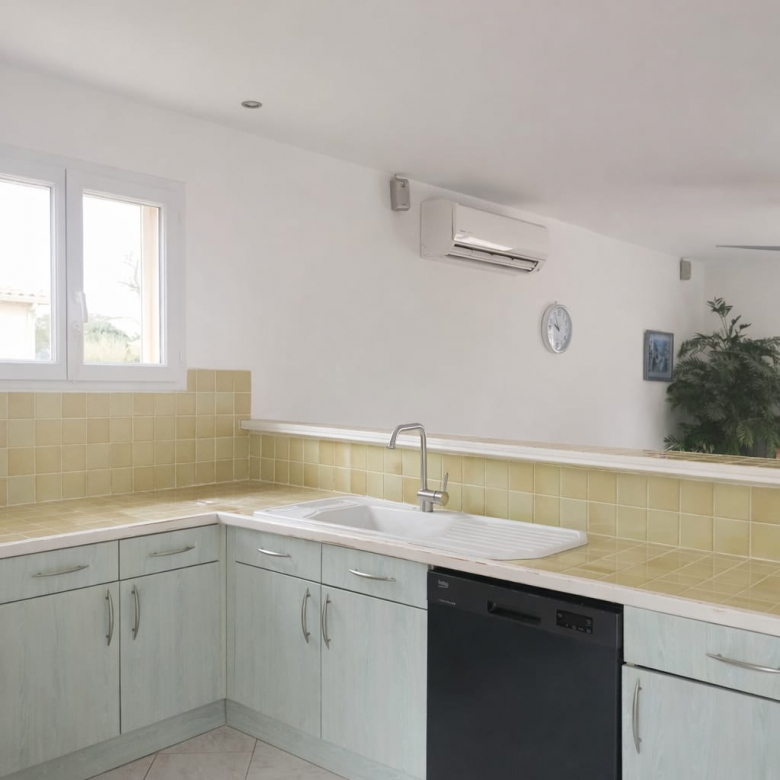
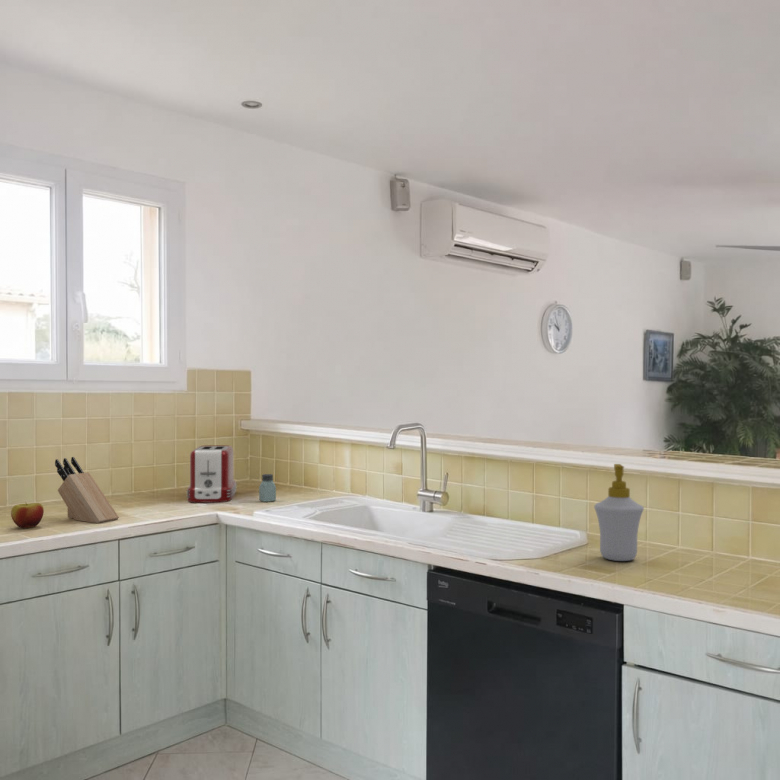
+ soap bottle [593,463,645,562]
+ apple [10,502,45,529]
+ knife block [54,456,120,524]
+ saltshaker [258,473,277,503]
+ toaster [186,444,238,503]
